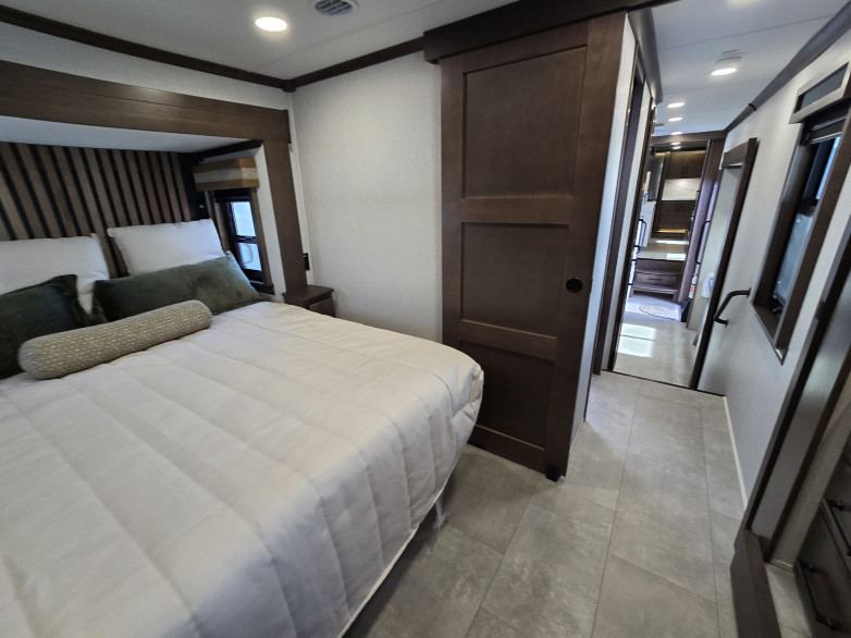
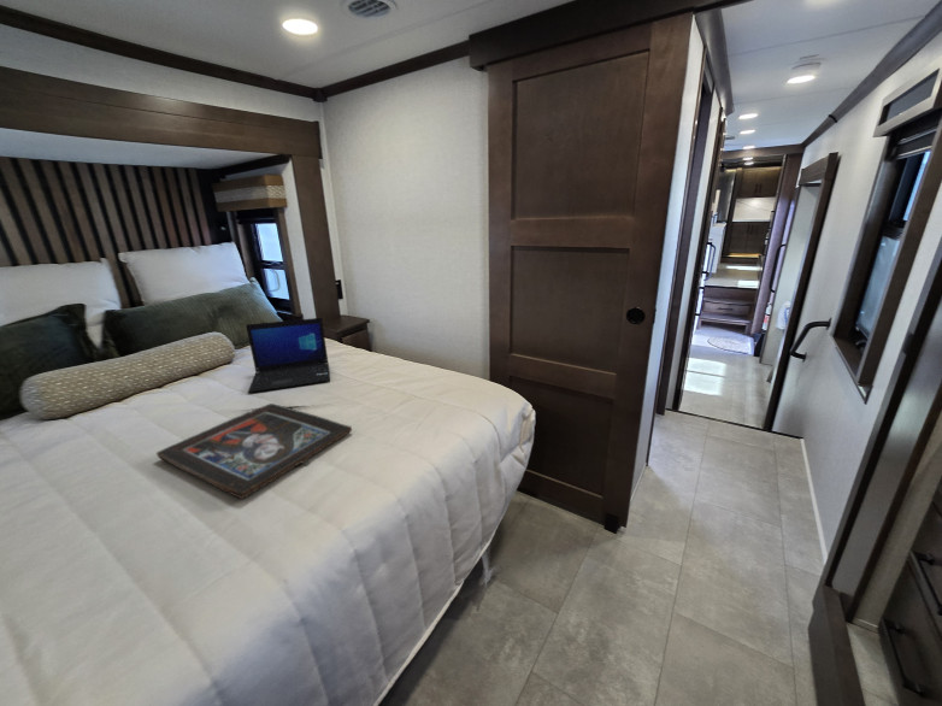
+ religious icon [155,402,353,500]
+ laptop [245,317,331,394]
